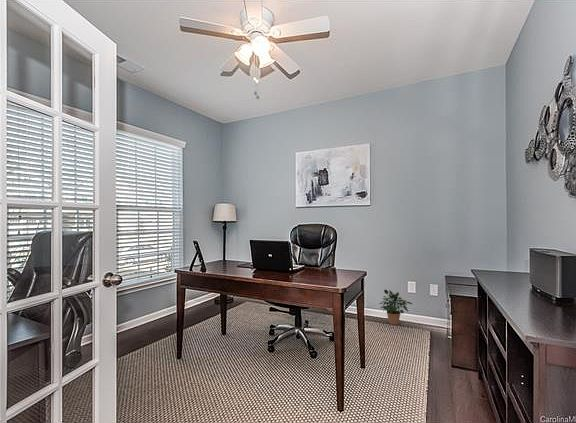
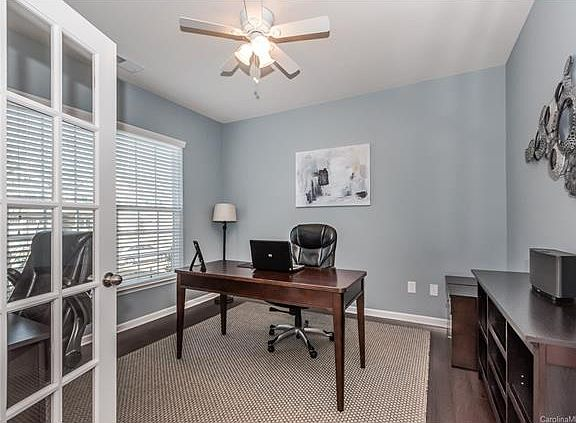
- potted plant [378,289,413,325]
